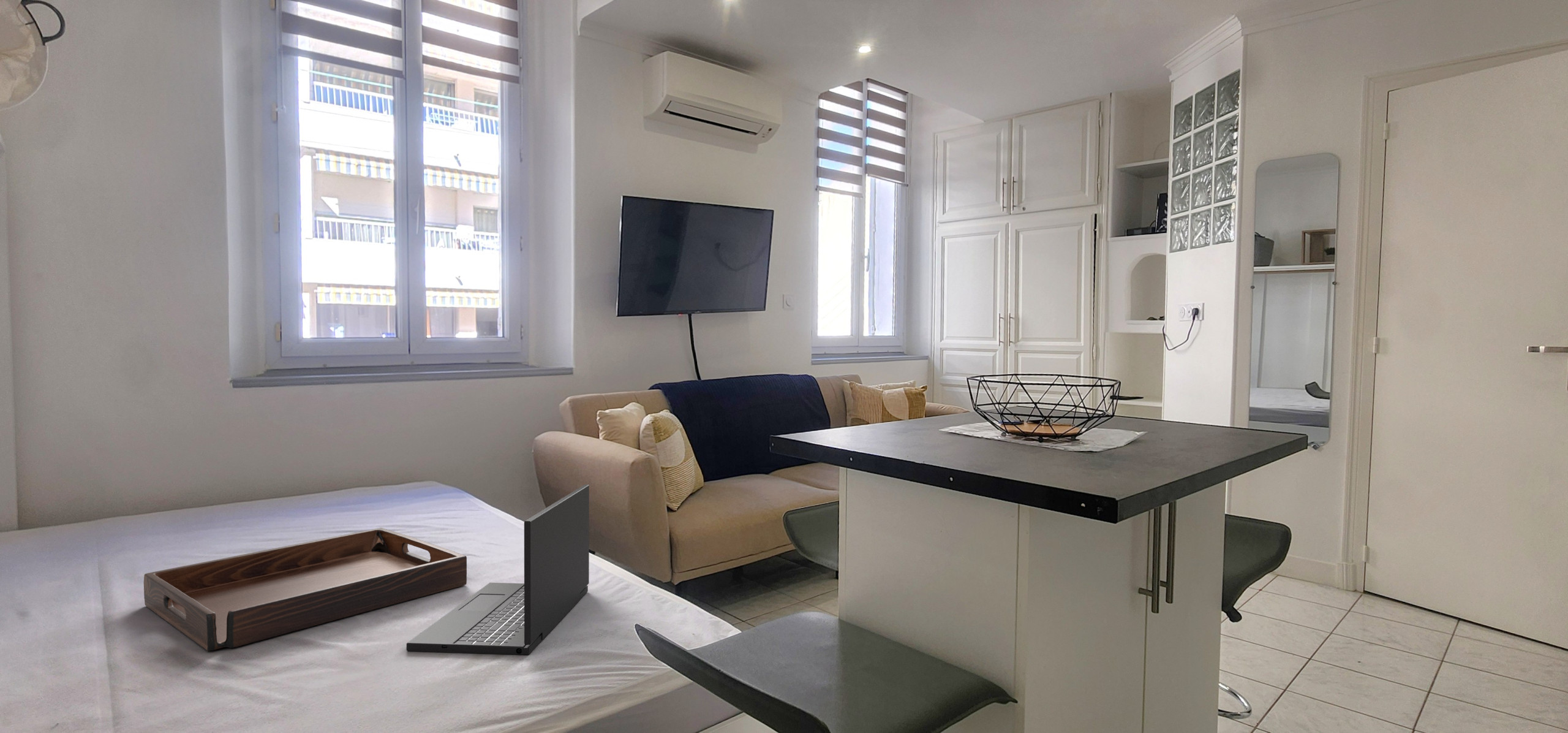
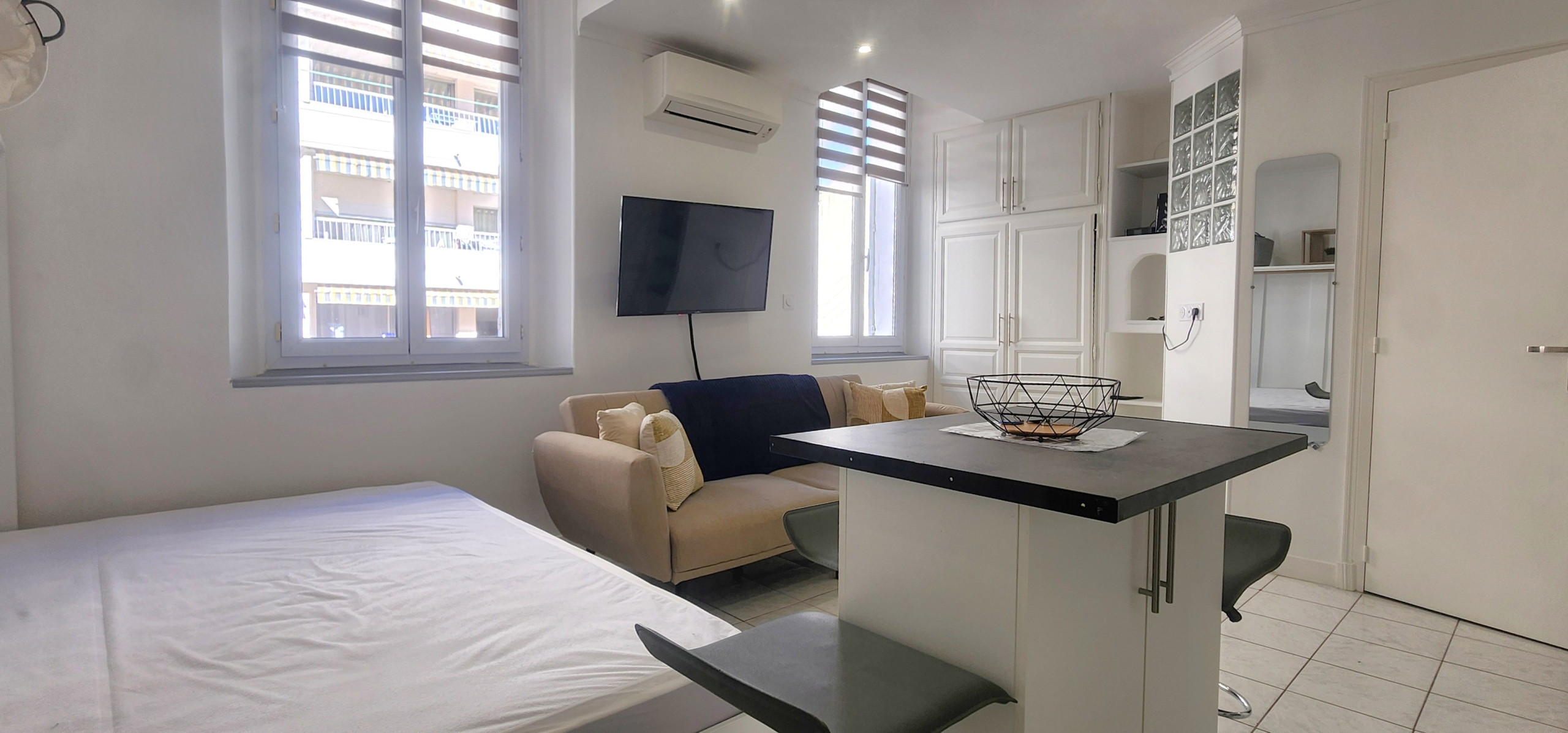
- laptop [406,484,590,655]
- serving tray [143,527,467,651]
